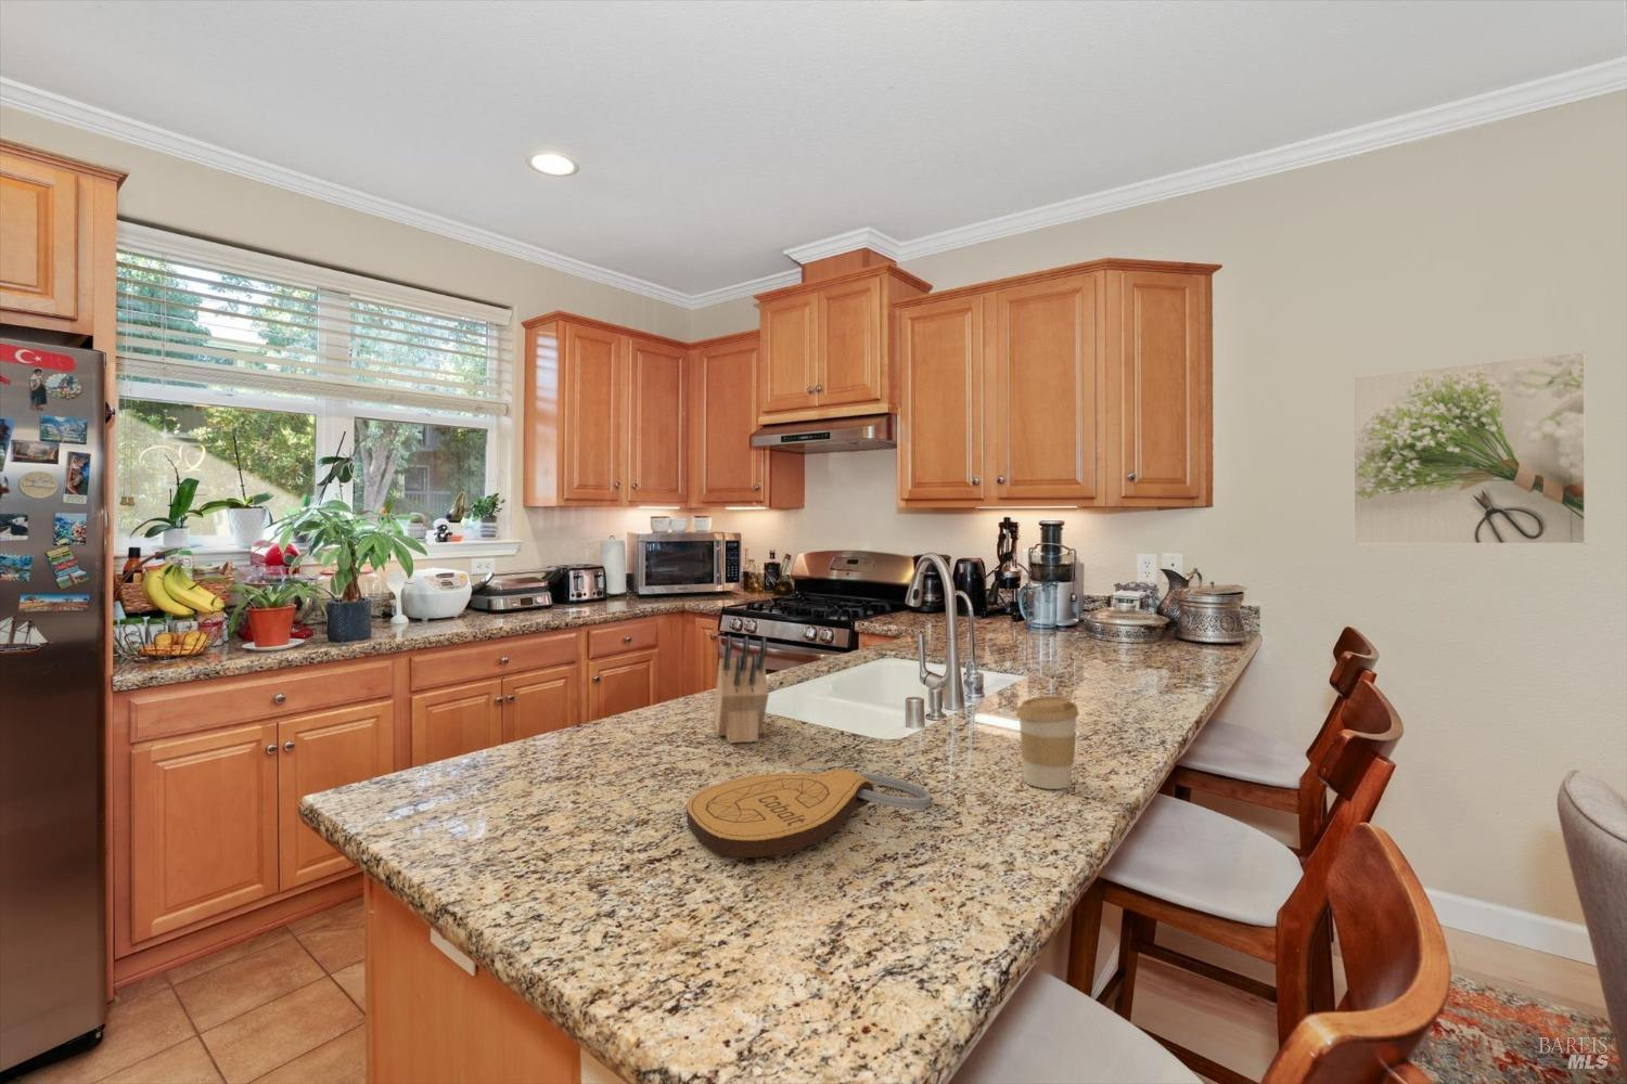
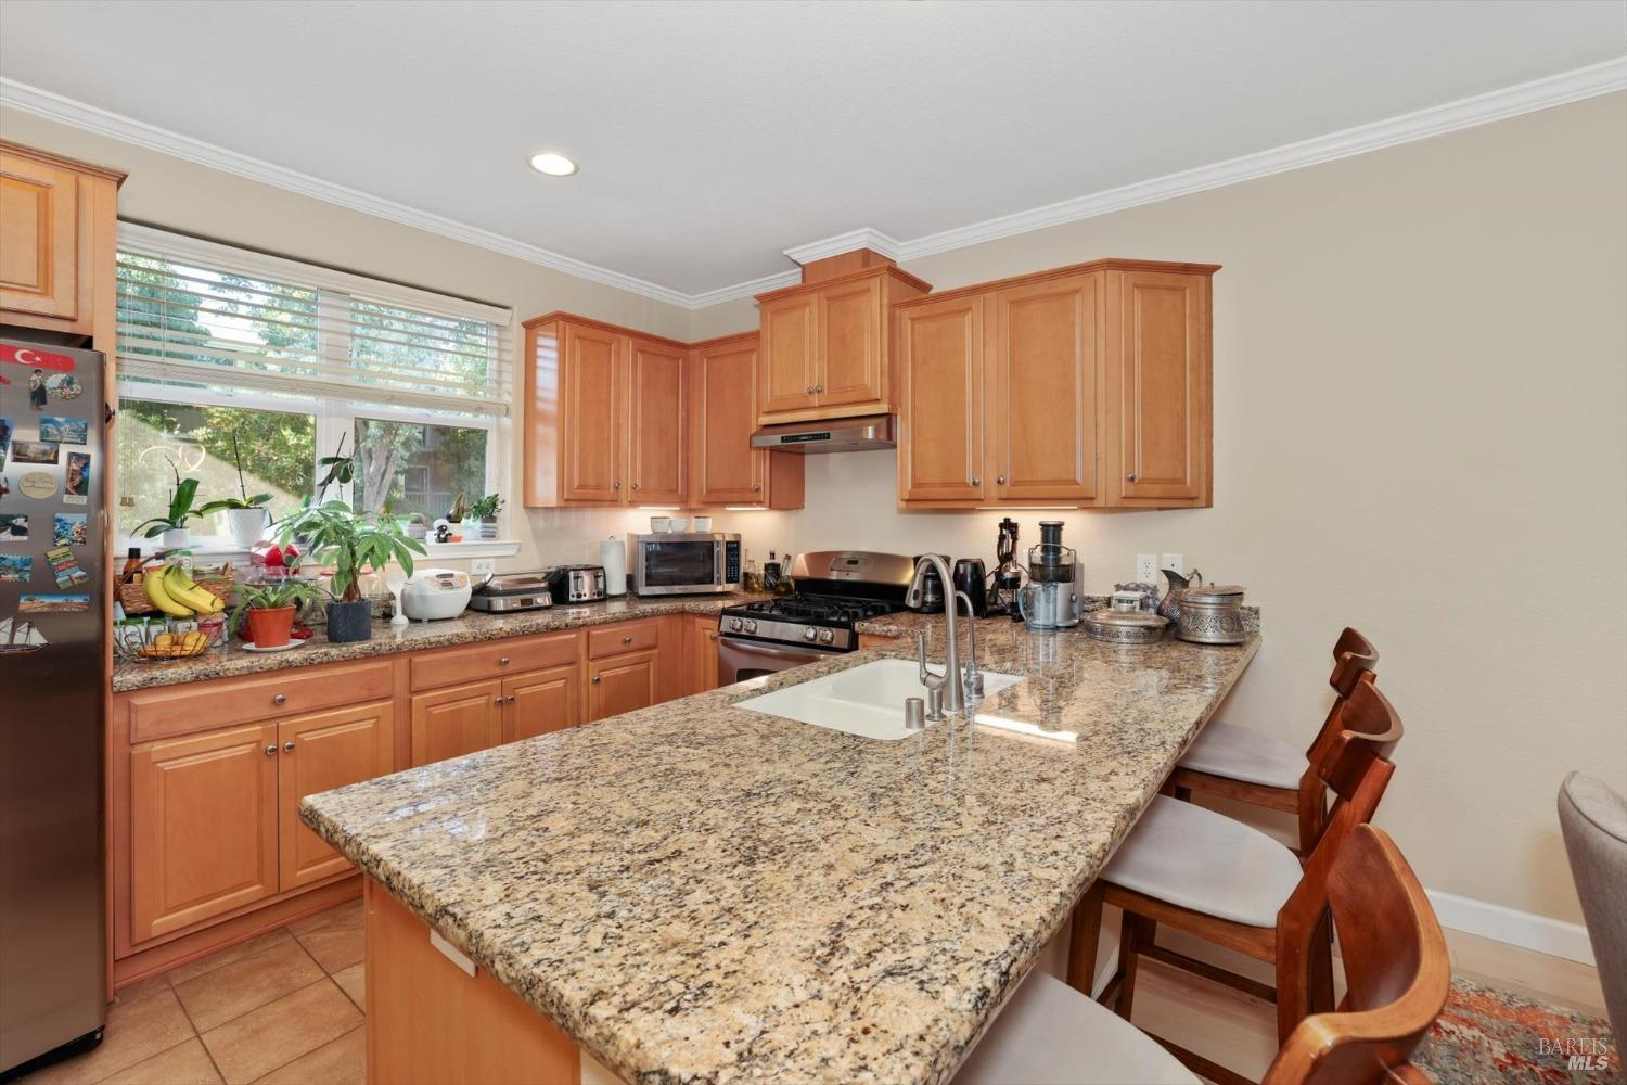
- coffee cup [1016,694,1080,790]
- key chain [685,767,933,859]
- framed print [1351,350,1587,546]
- knife block [713,634,770,745]
